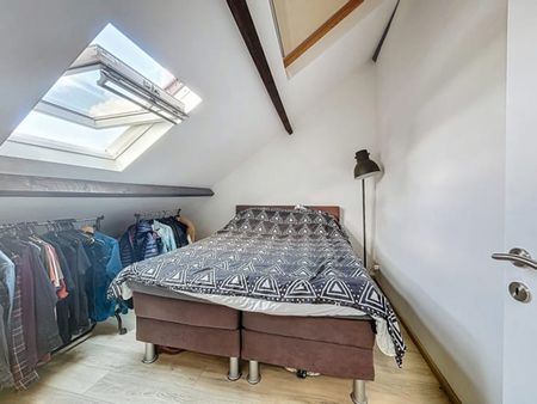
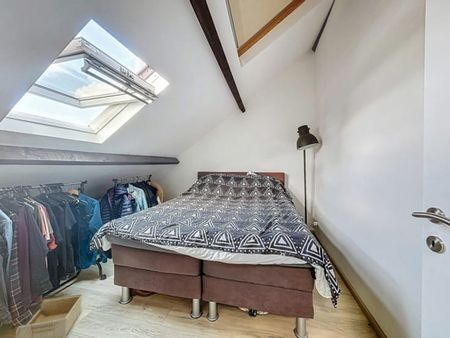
+ storage bin [14,293,84,338]
